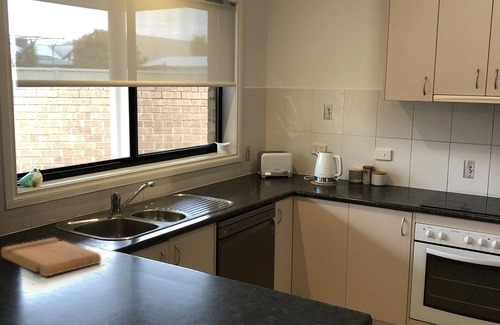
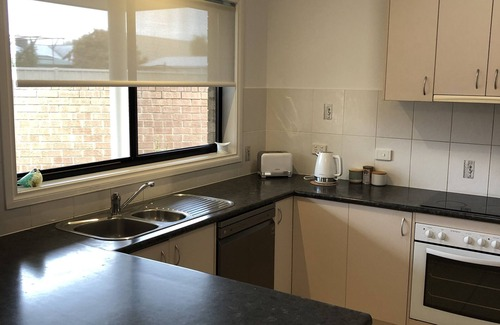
- cutting board [0,237,102,278]
